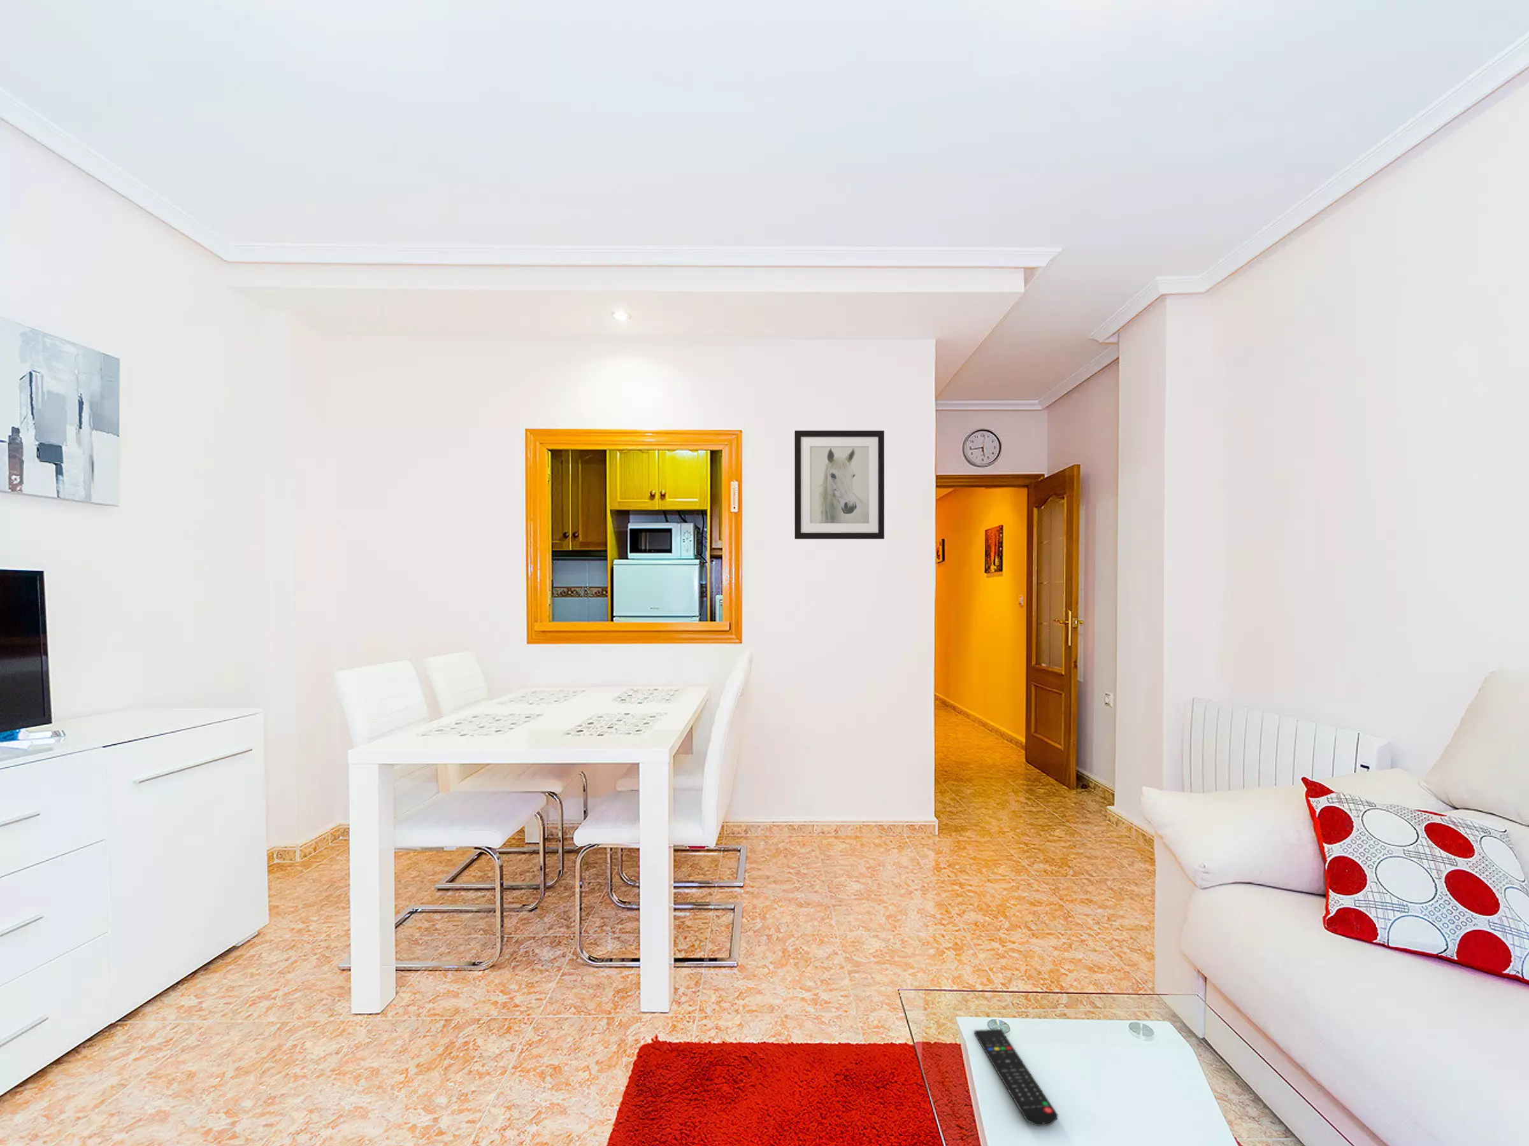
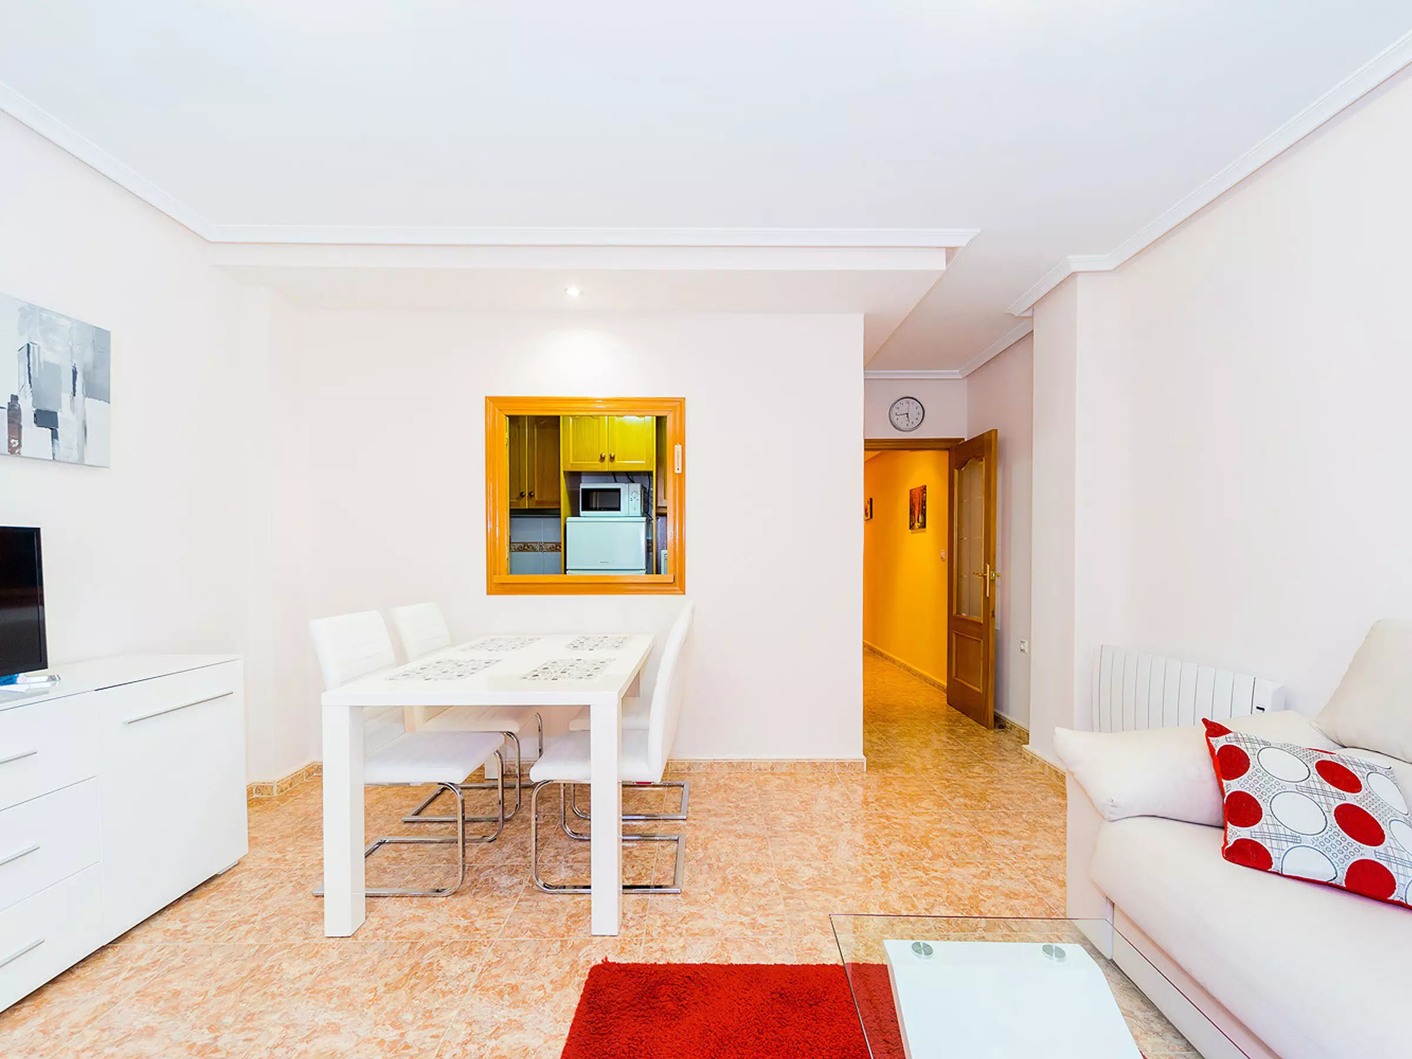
- remote control [974,1028,1058,1127]
- wall art [793,430,885,539]
